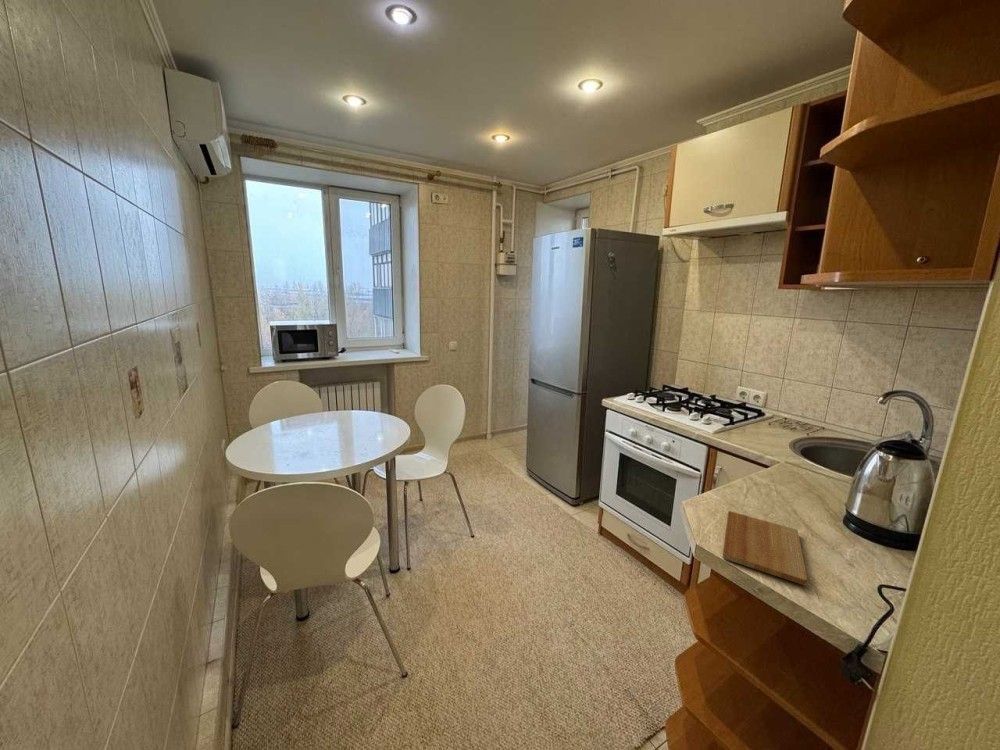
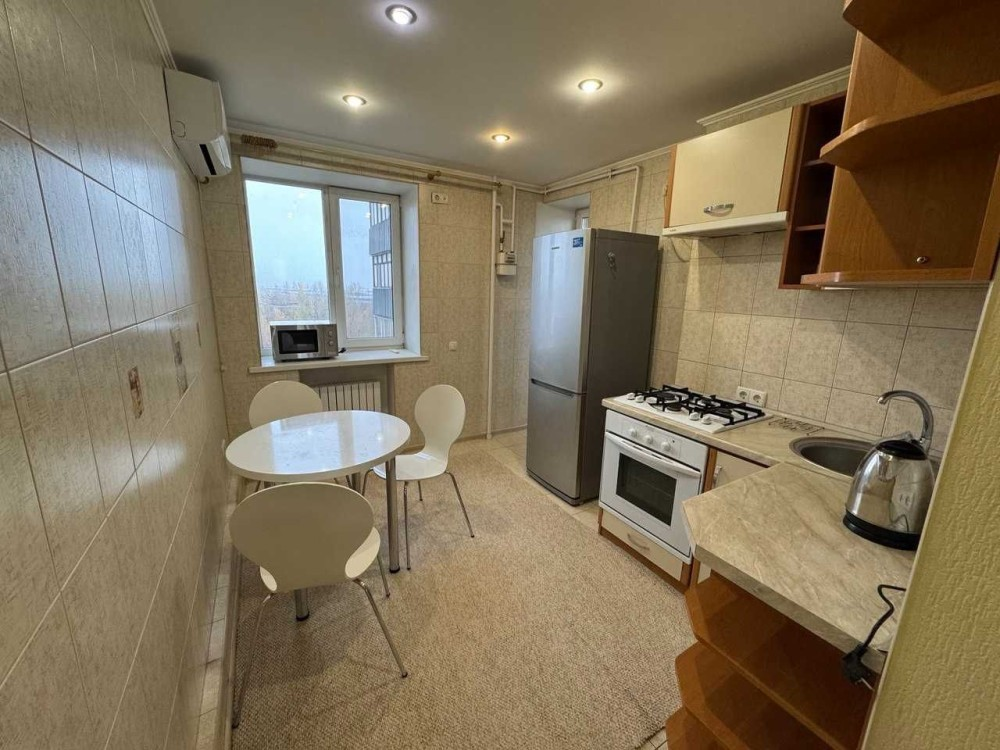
- cutting board [722,510,808,586]
